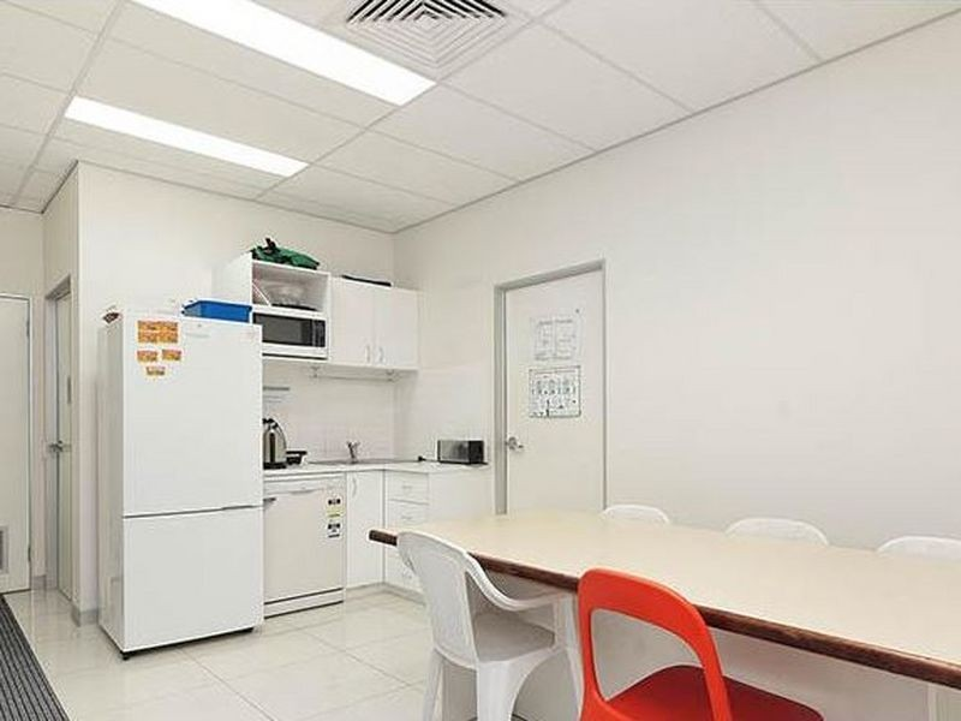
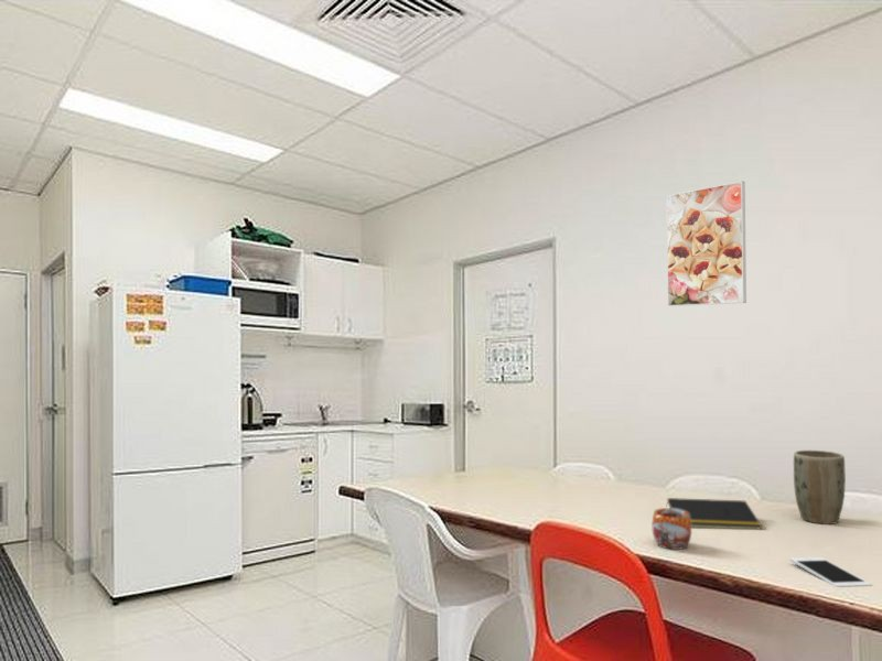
+ plant pot [793,449,847,525]
+ cell phone [789,556,872,588]
+ mug [650,507,692,551]
+ notepad [665,497,764,530]
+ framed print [666,180,747,307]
